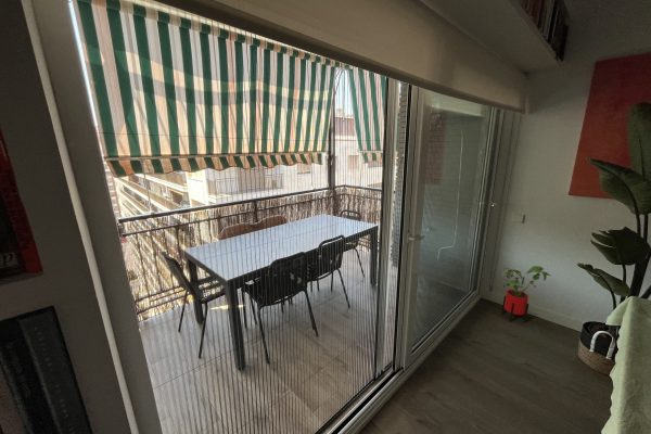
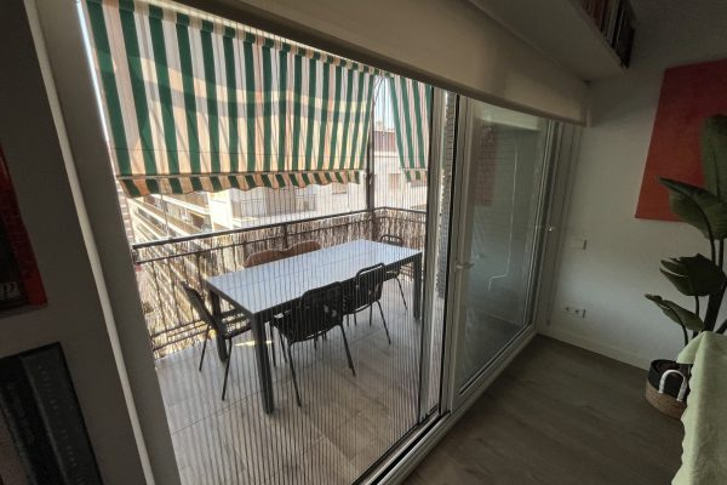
- house plant [500,265,552,323]
